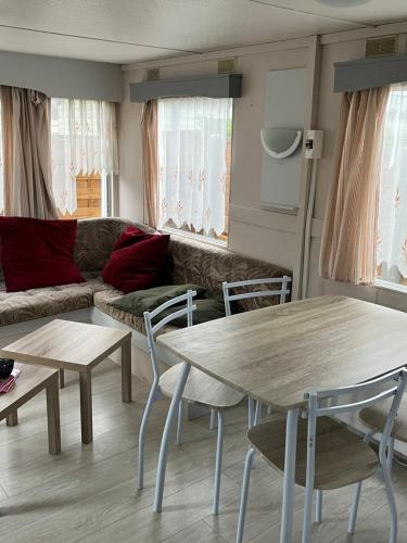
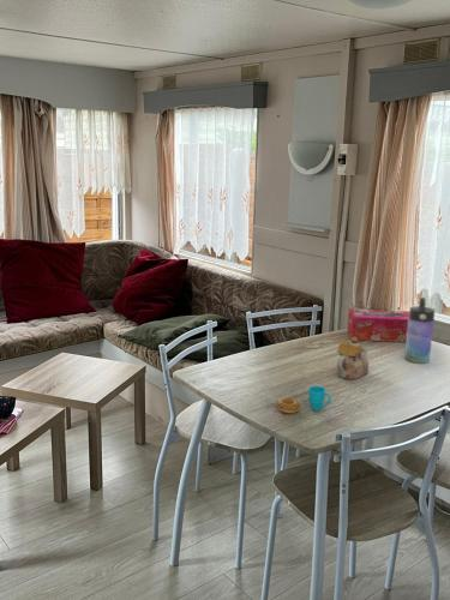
+ tissue box [346,307,410,343]
+ teapot [336,337,371,380]
+ cup [276,385,332,414]
+ water bottle [403,296,436,364]
